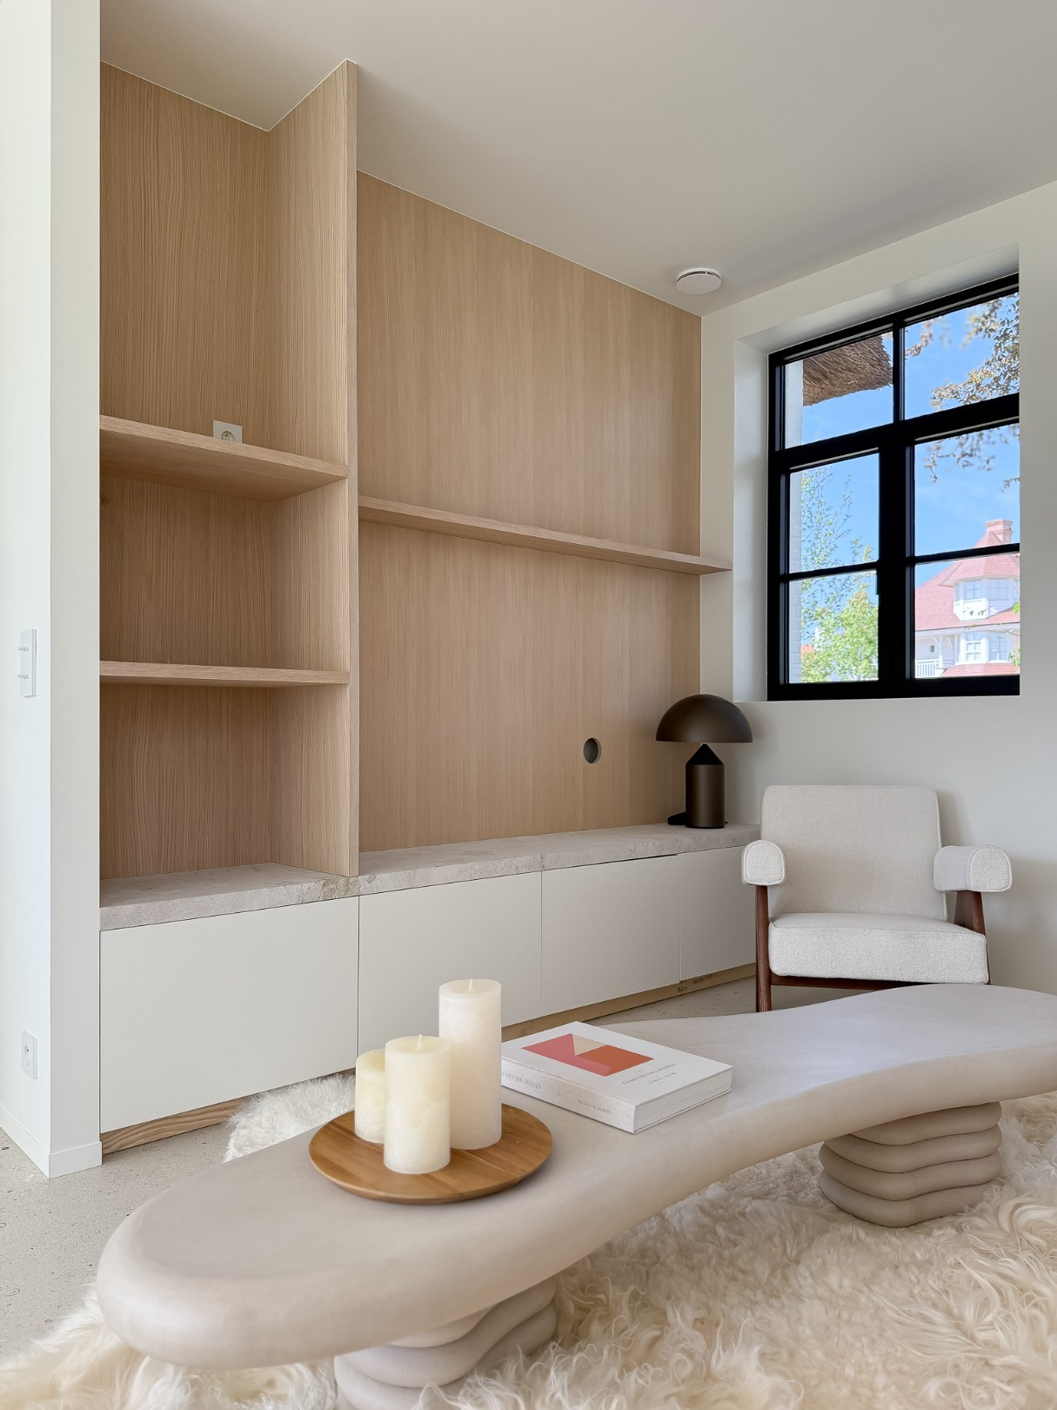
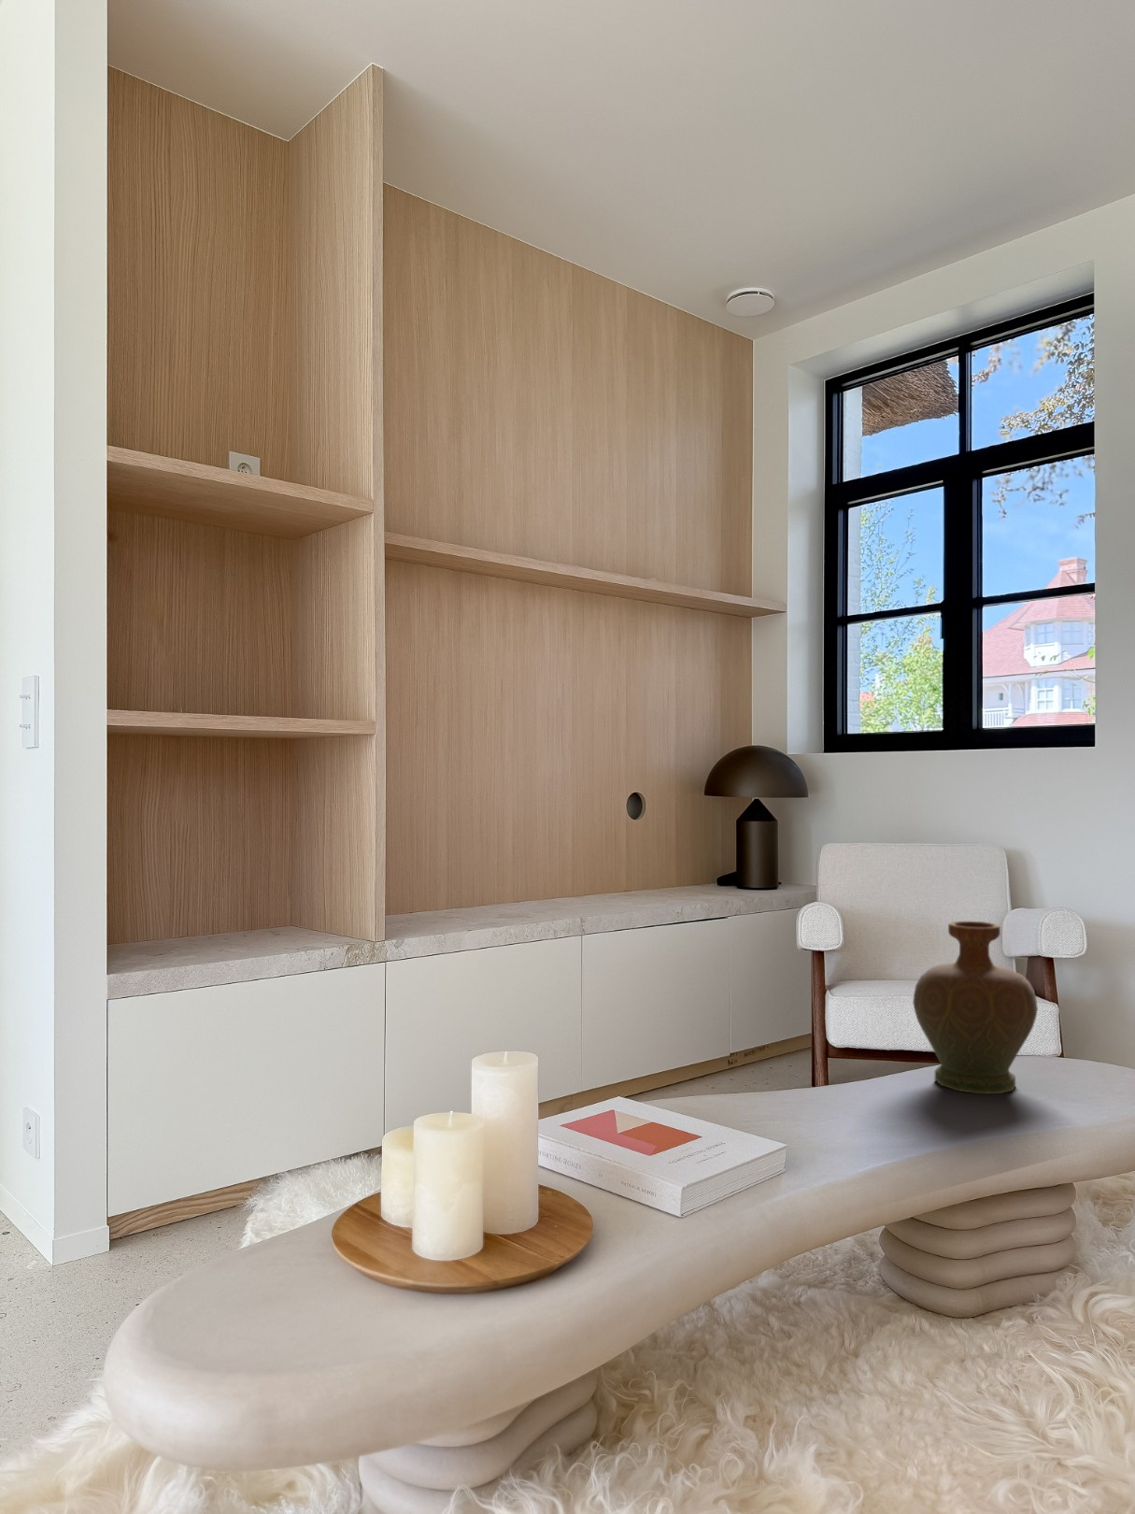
+ decorative vase [912,920,1038,1094]
